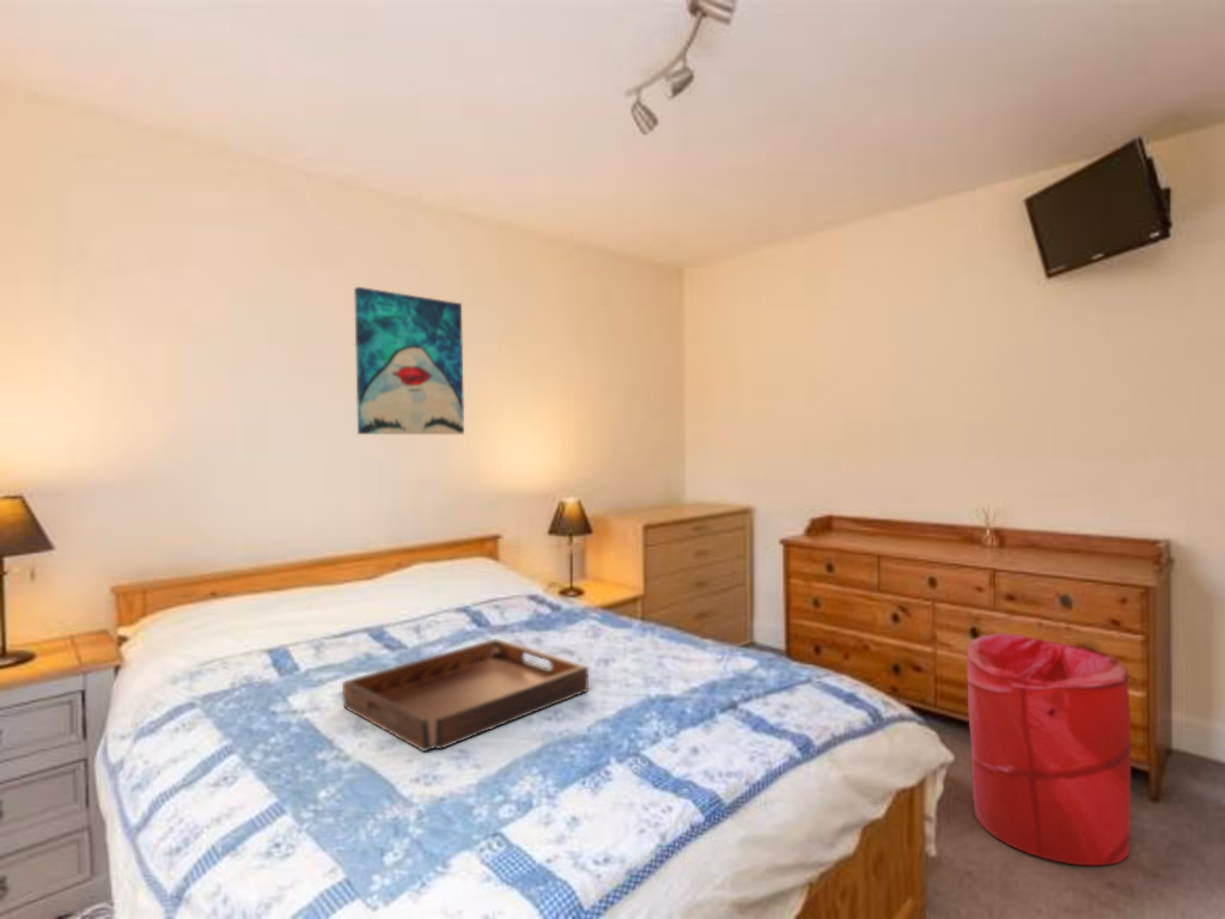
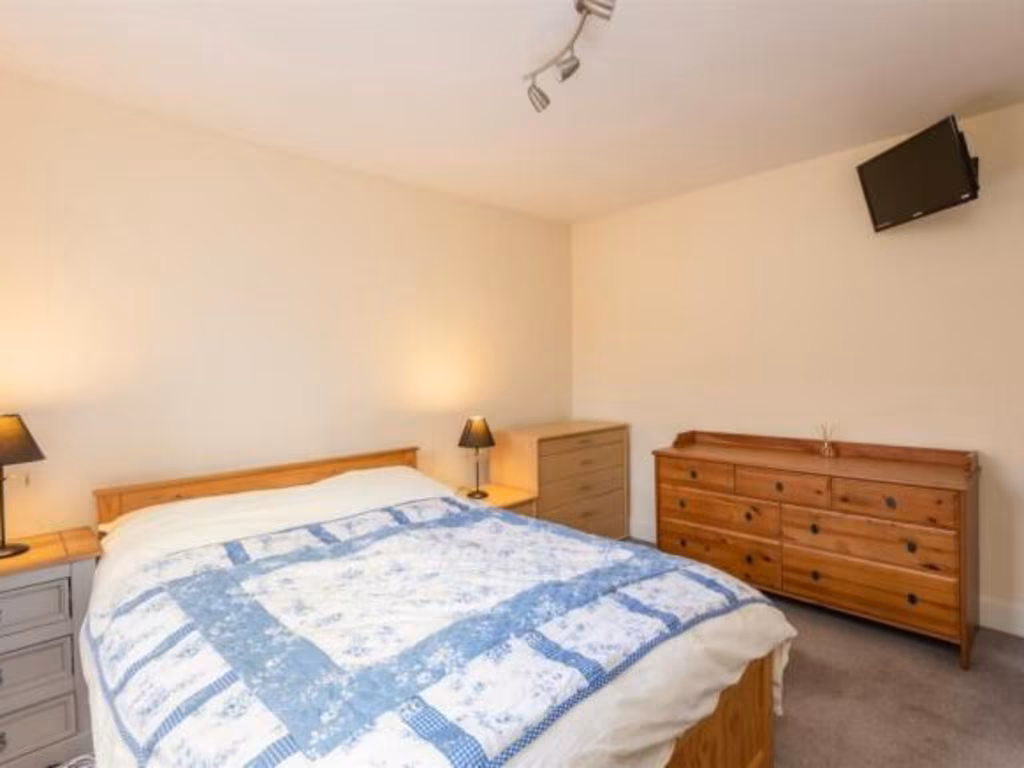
- serving tray [341,638,590,753]
- wall art [353,286,465,436]
- laundry hamper [965,632,1132,866]
